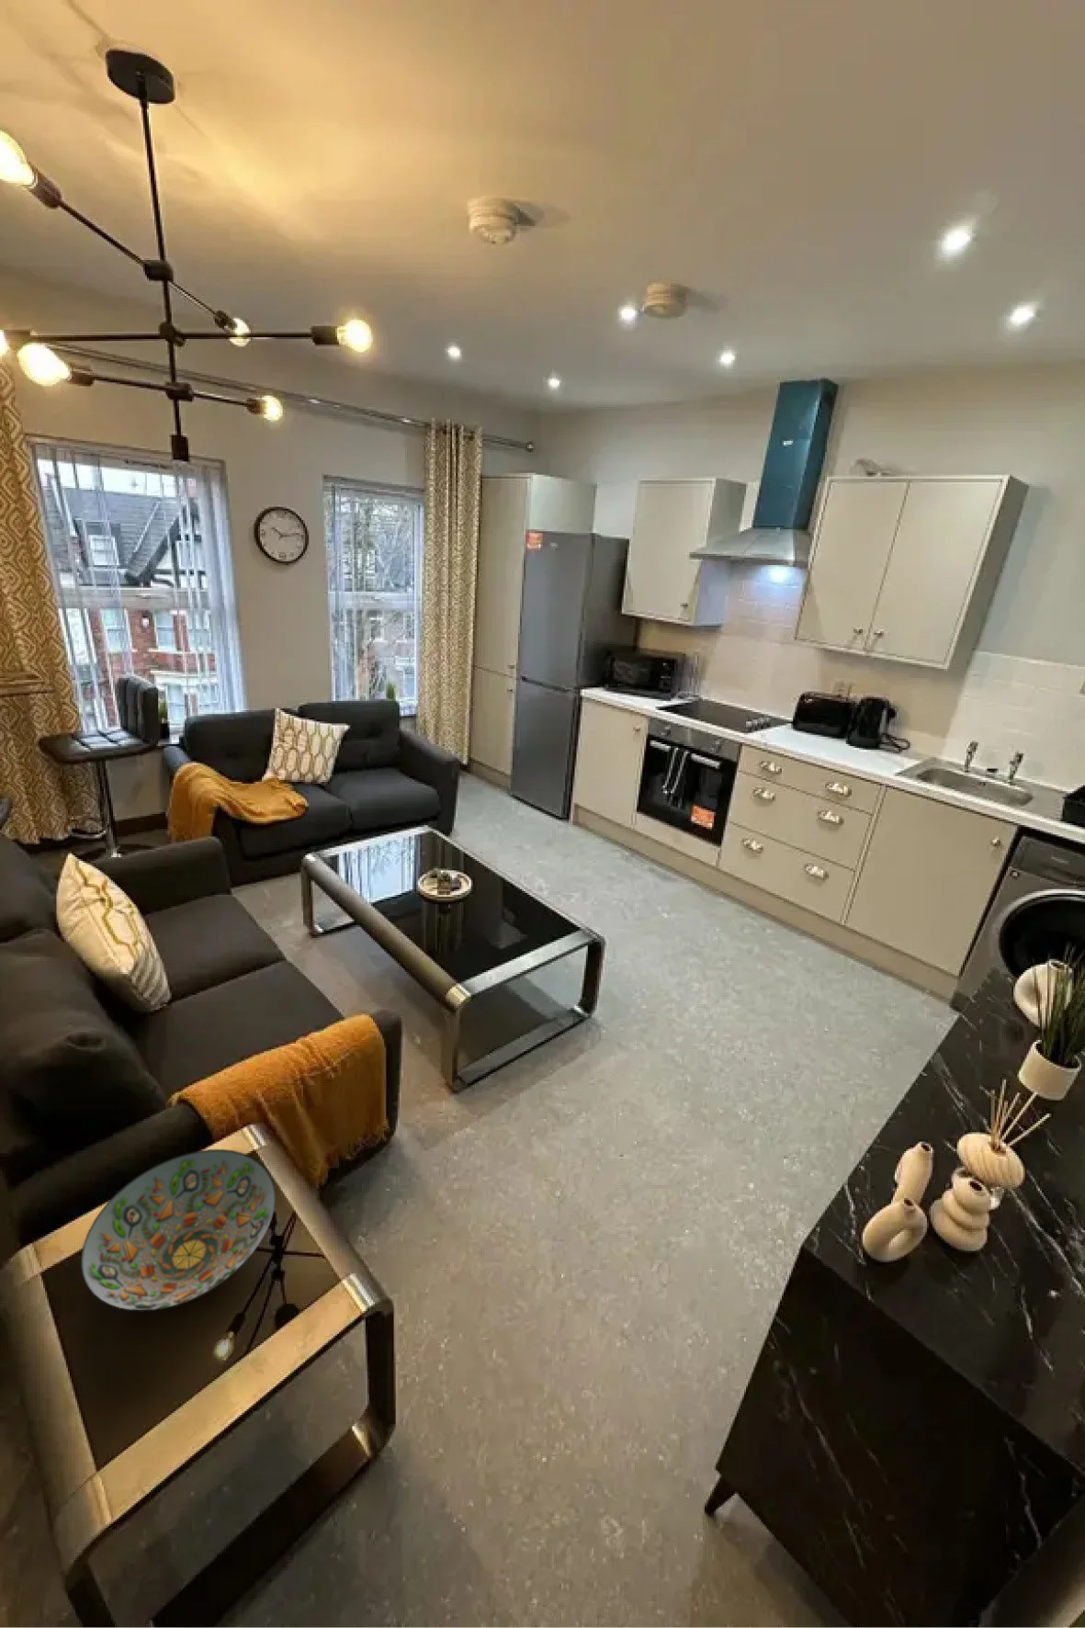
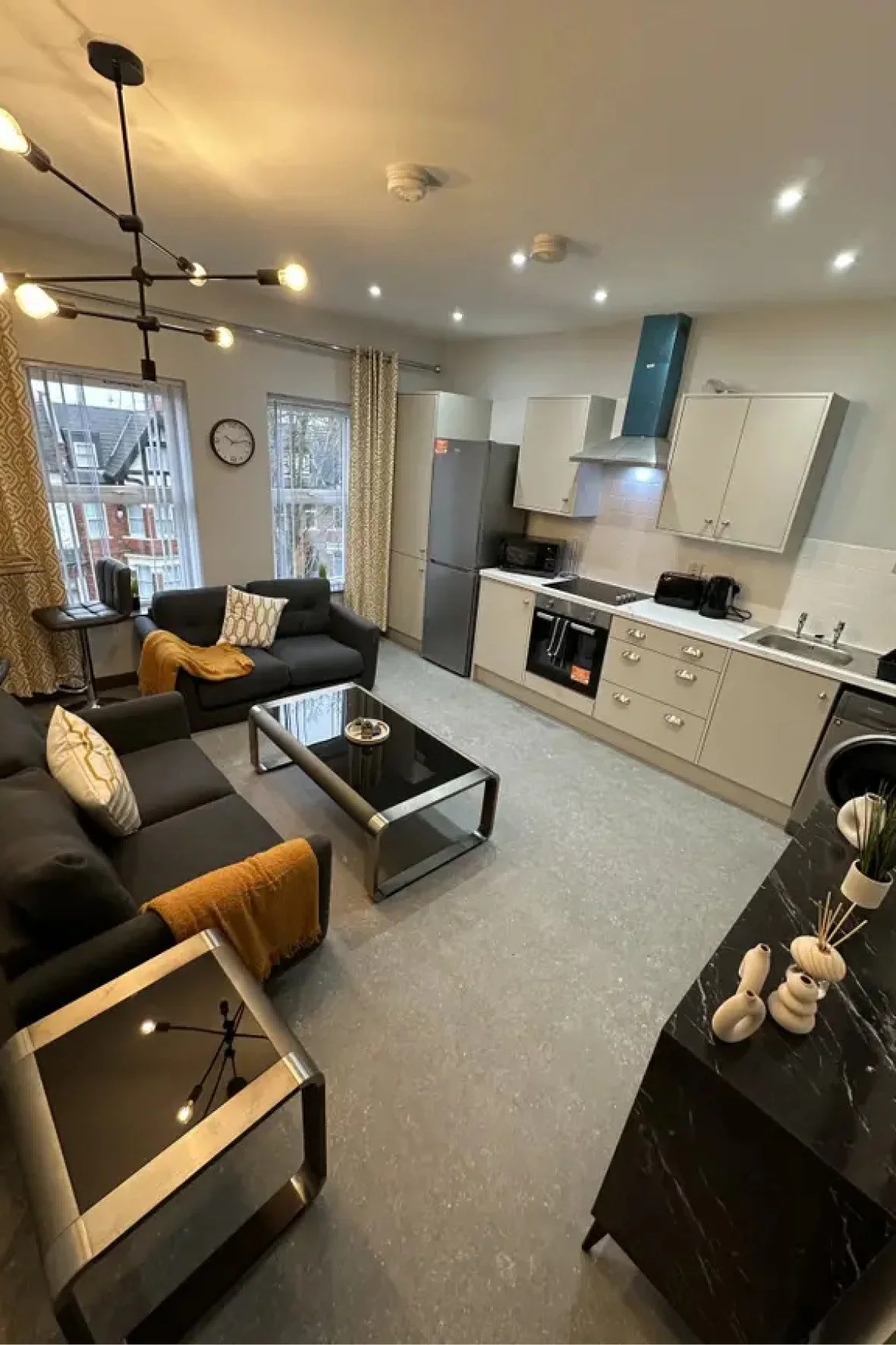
- decorative bowl [80,1149,276,1311]
